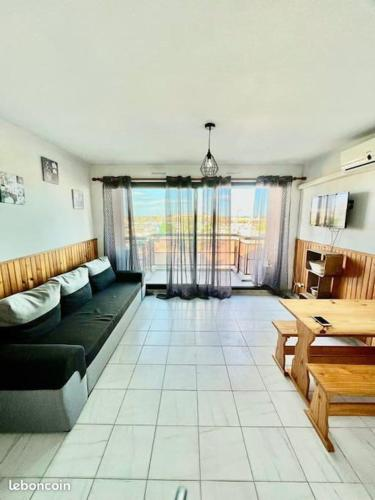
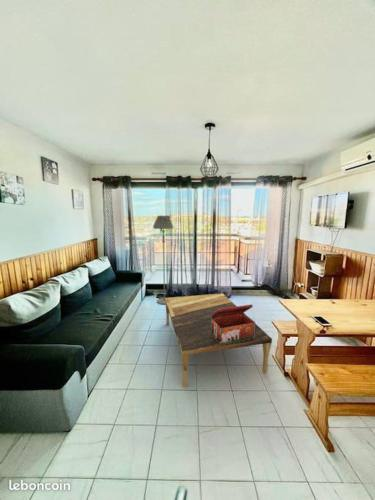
+ coffee table [164,292,273,388]
+ floor lamp [152,215,174,305]
+ decorative box [211,303,256,345]
